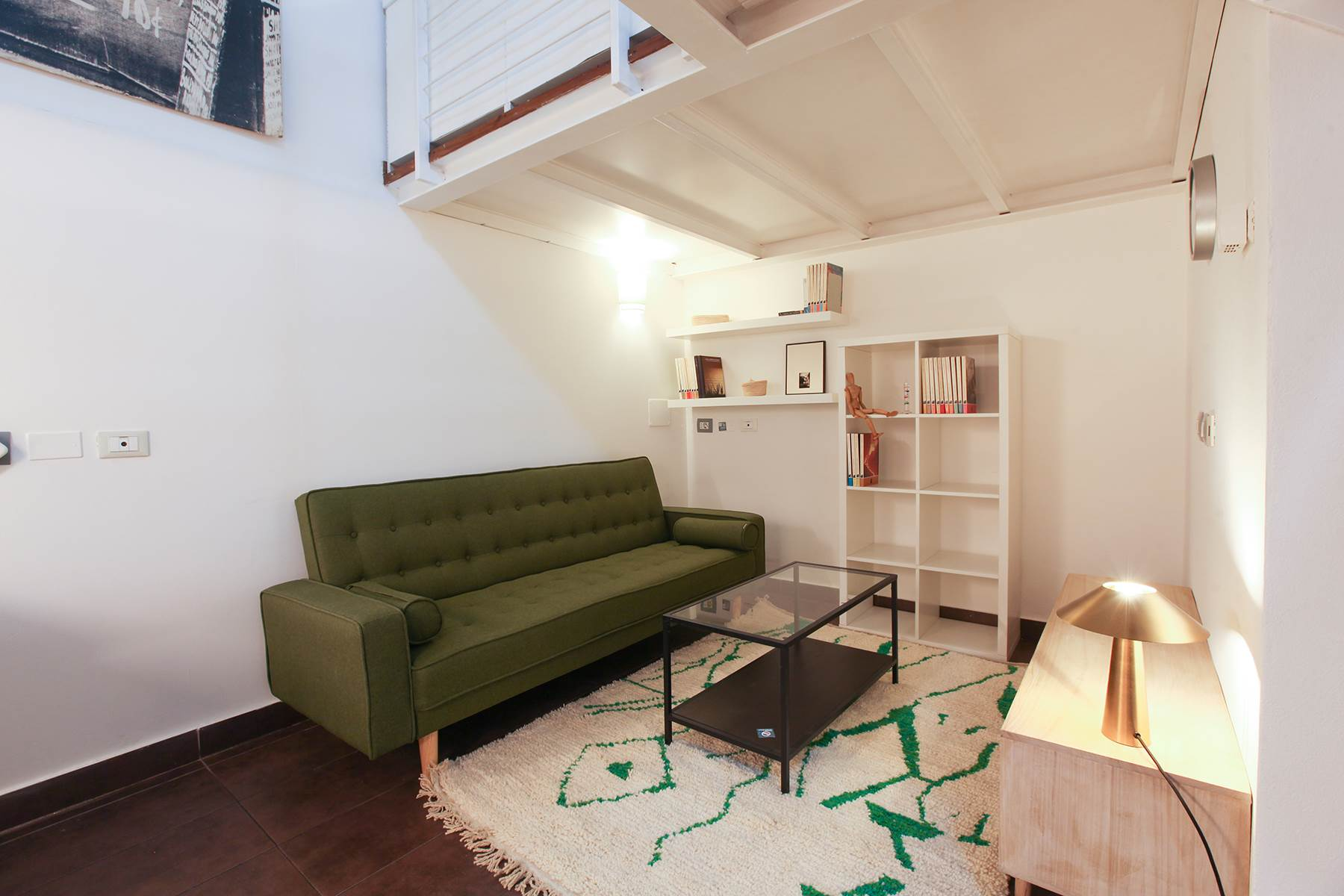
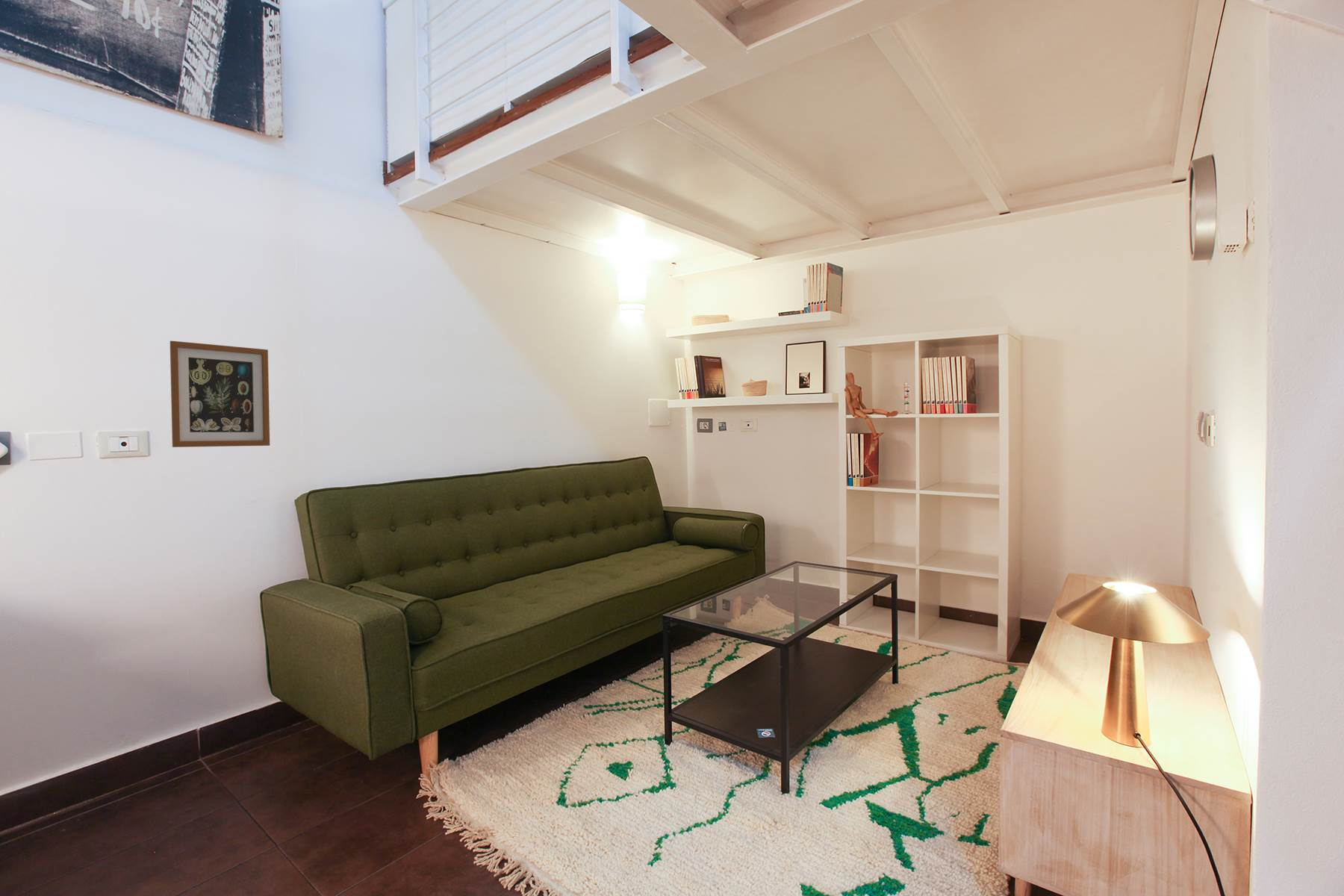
+ wall art [169,340,270,448]
